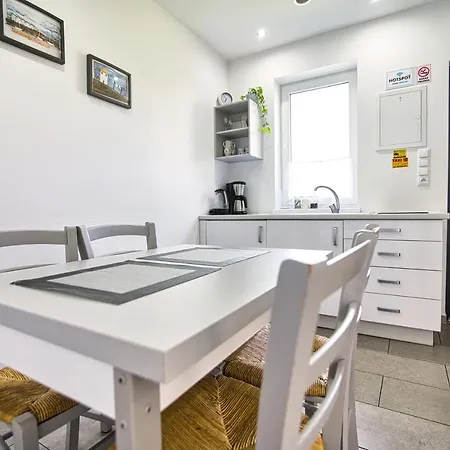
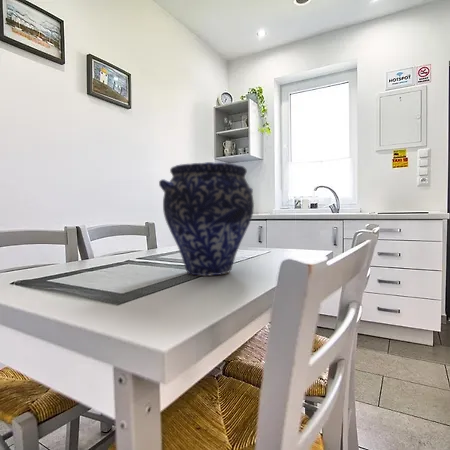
+ vase [158,161,255,277]
